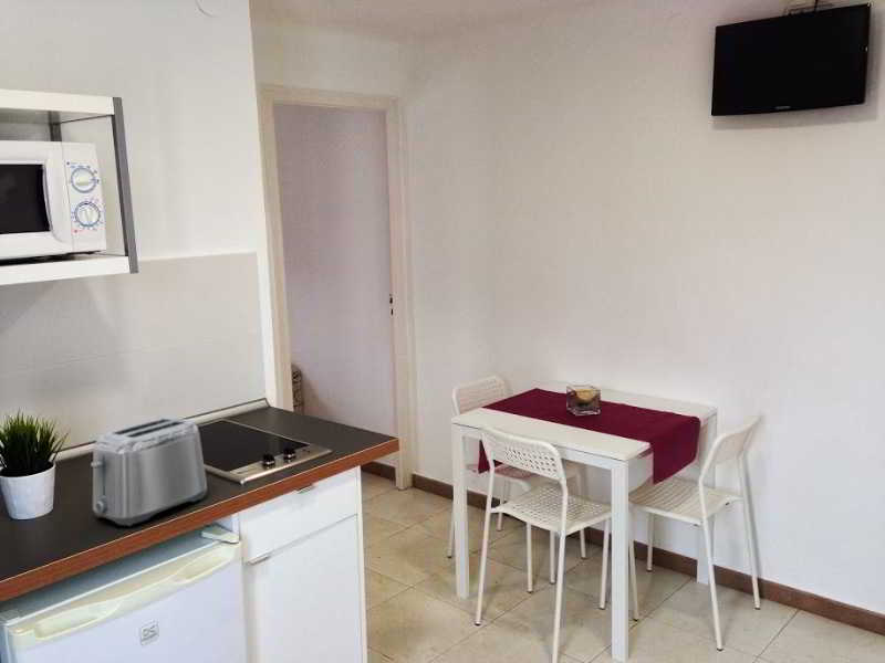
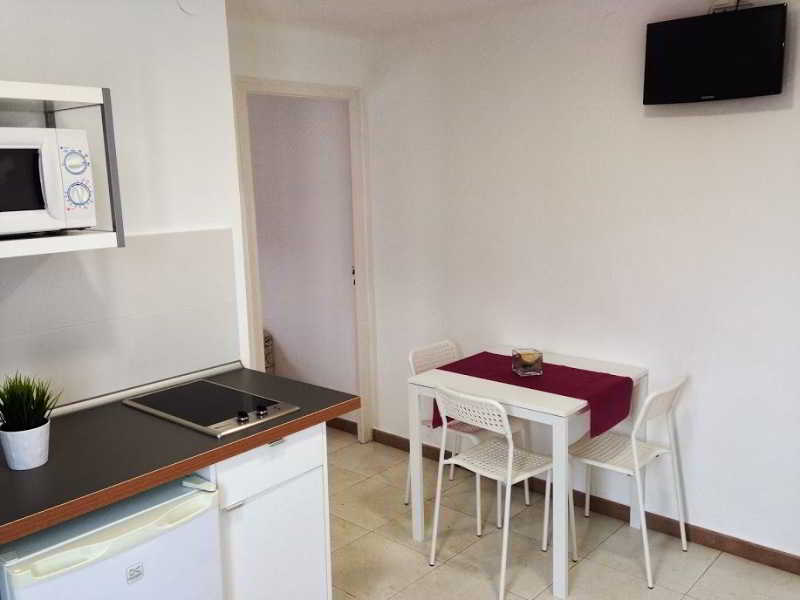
- toaster [90,415,208,527]
